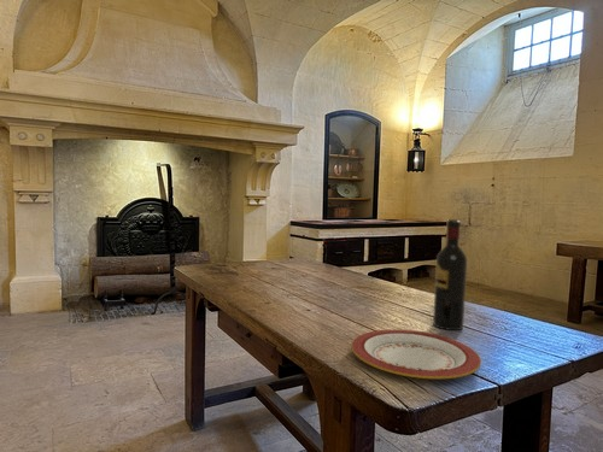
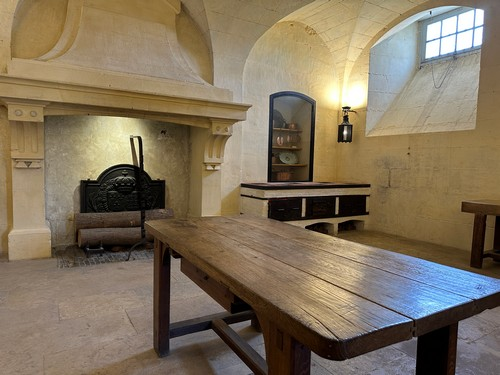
- plate [350,328,482,380]
- wine bottle [432,218,468,331]
